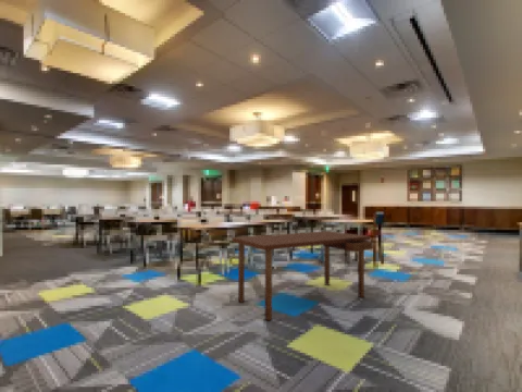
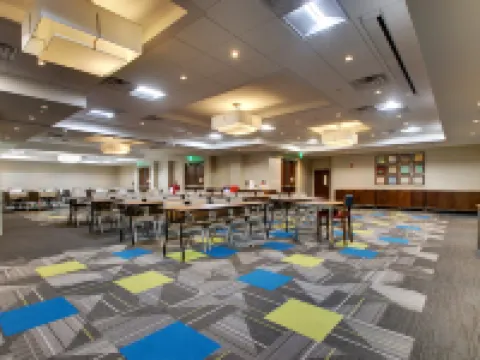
- desk [231,230,373,321]
